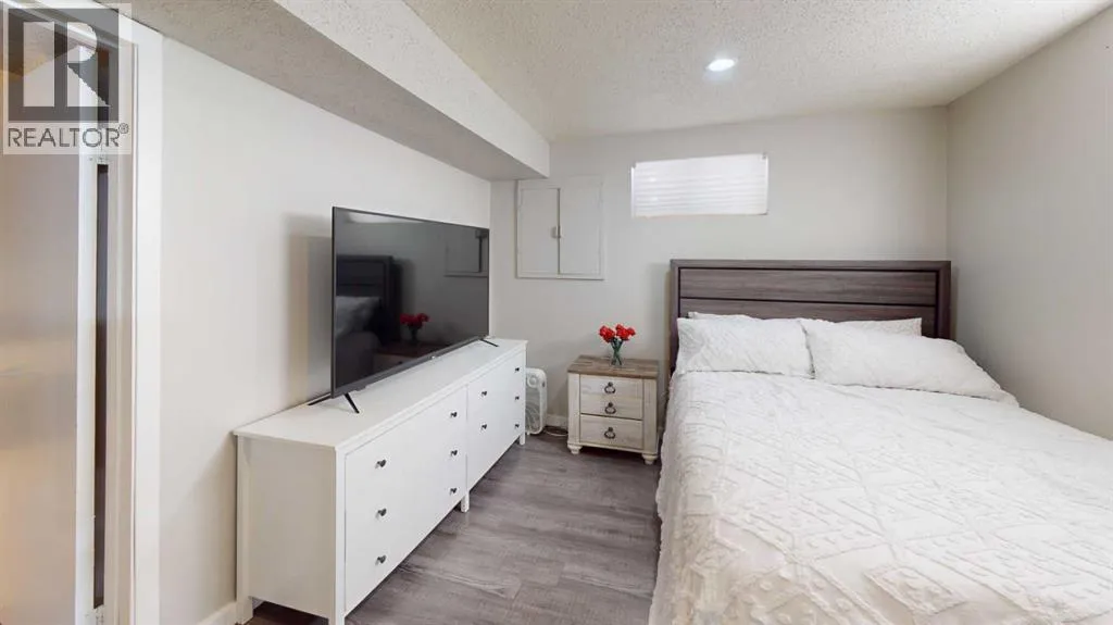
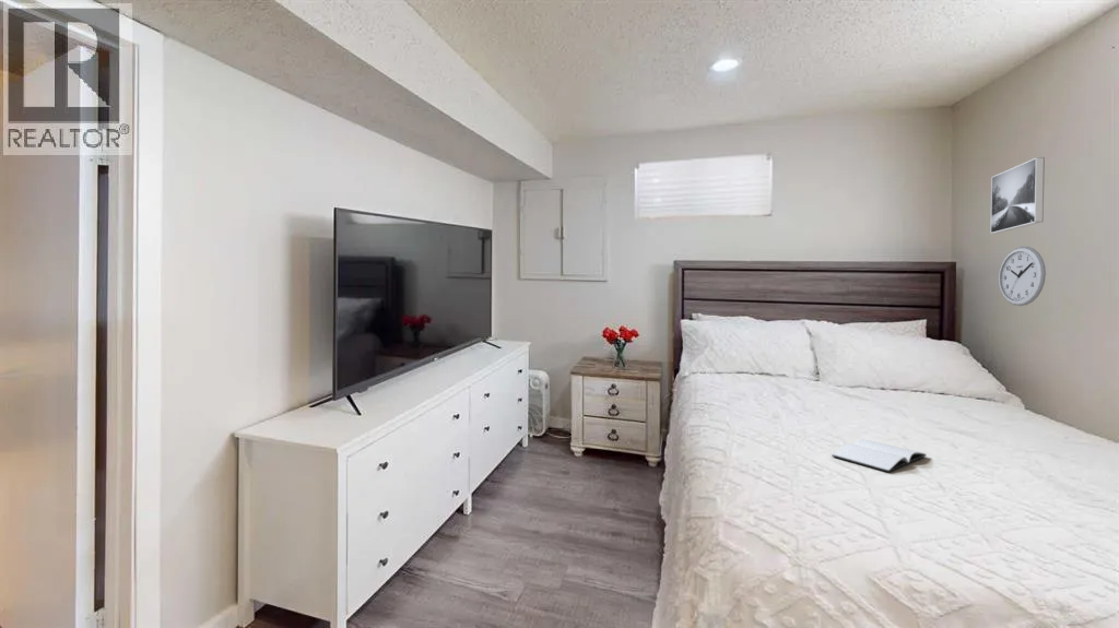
+ wall clock [998,246,1047,307]
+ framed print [989,156,1046,235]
+ book [831,438,928,473]
